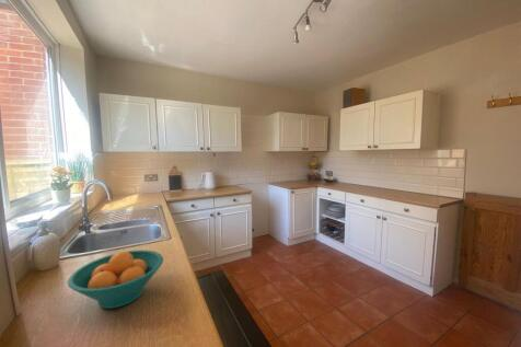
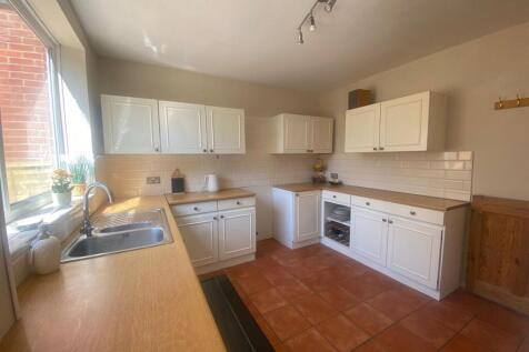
- fruit bowl [67,250,164,310]
